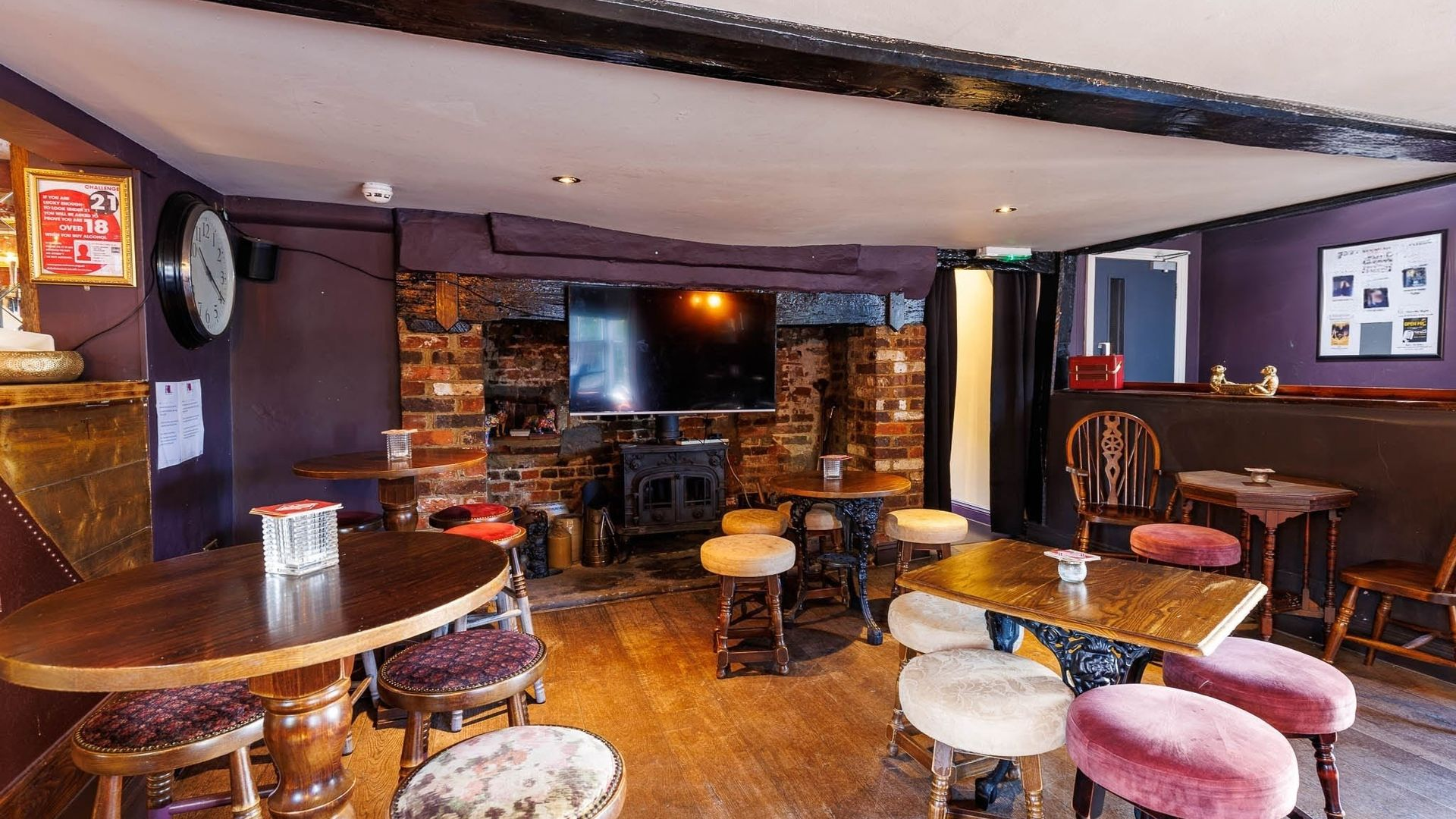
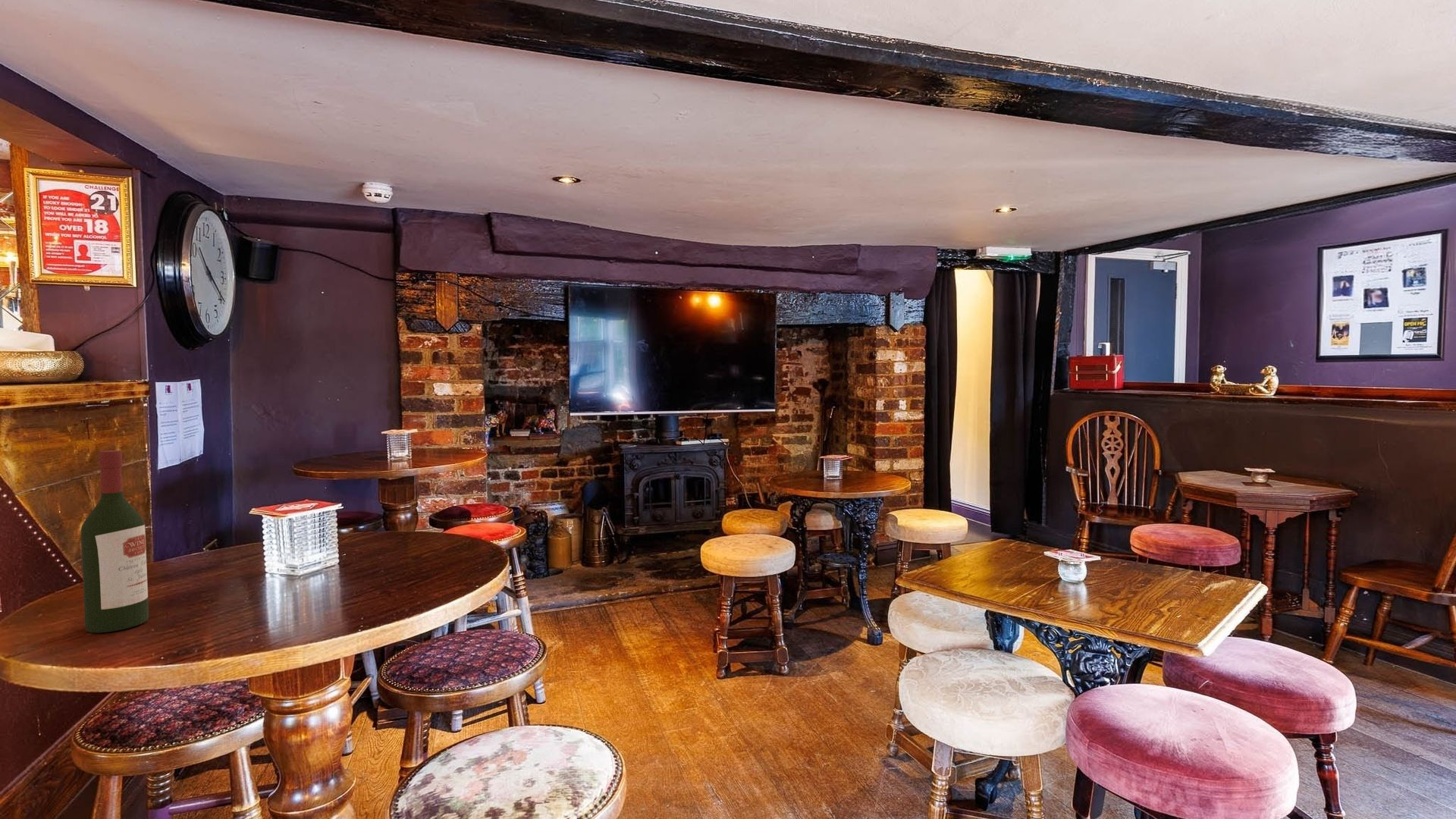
+ wine bottle [80,450,149,633]
